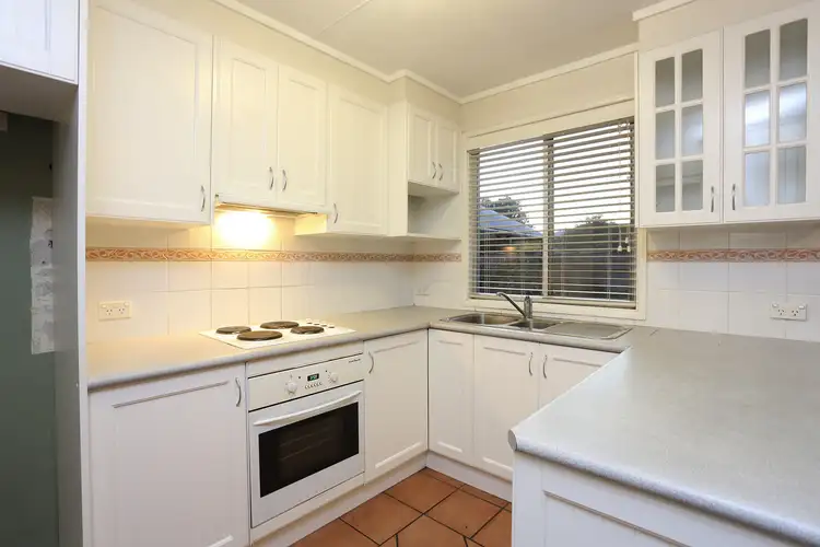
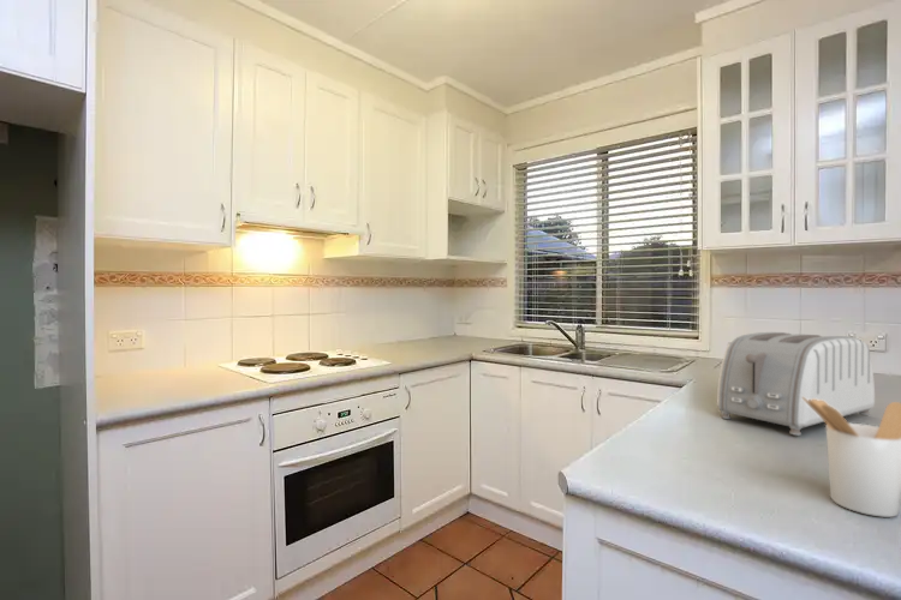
+ utensil holder [802,397,901,518]
+ toaster [716,331,876,437]
